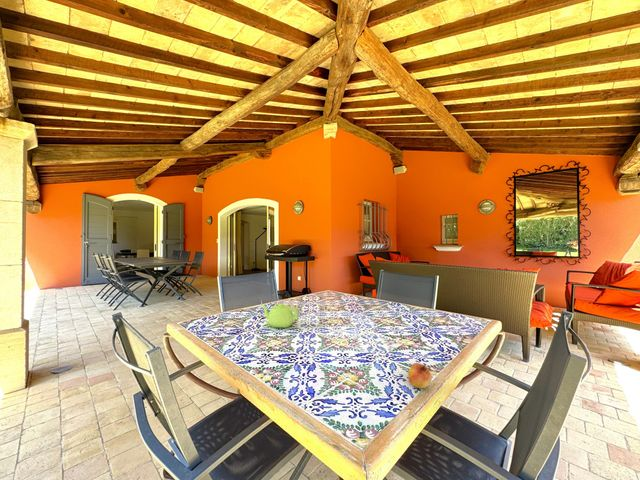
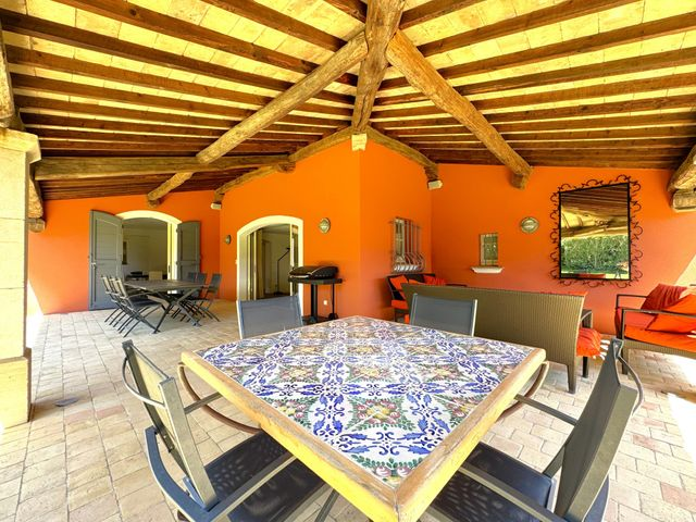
- fruit [407,362,433,390]
- teapot [261,303,300,329]
